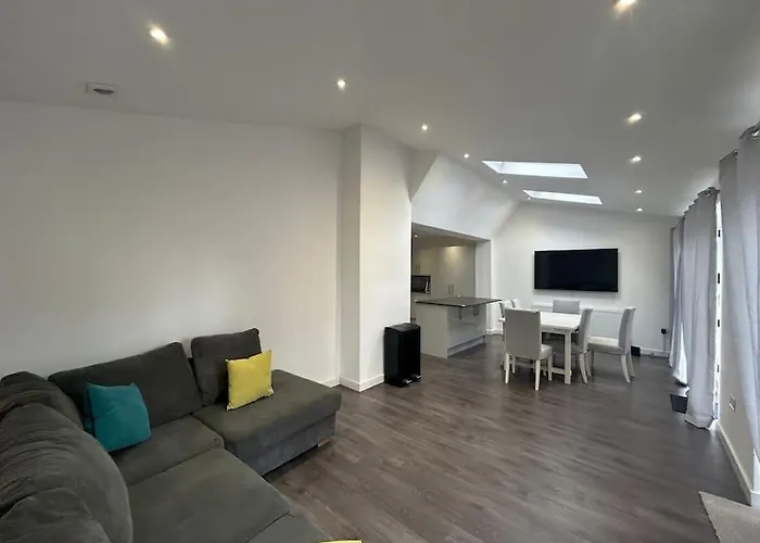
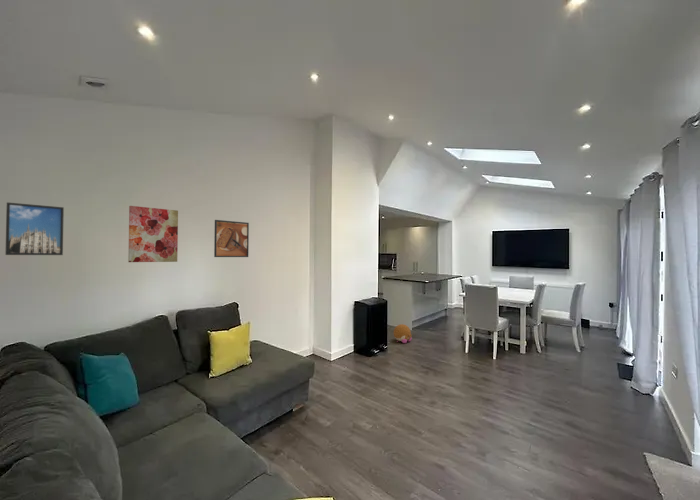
+ wall art [127,205,179,263]
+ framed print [4,201,65,256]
+ plush toy [393,323,413,344]
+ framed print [213,219,250,258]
